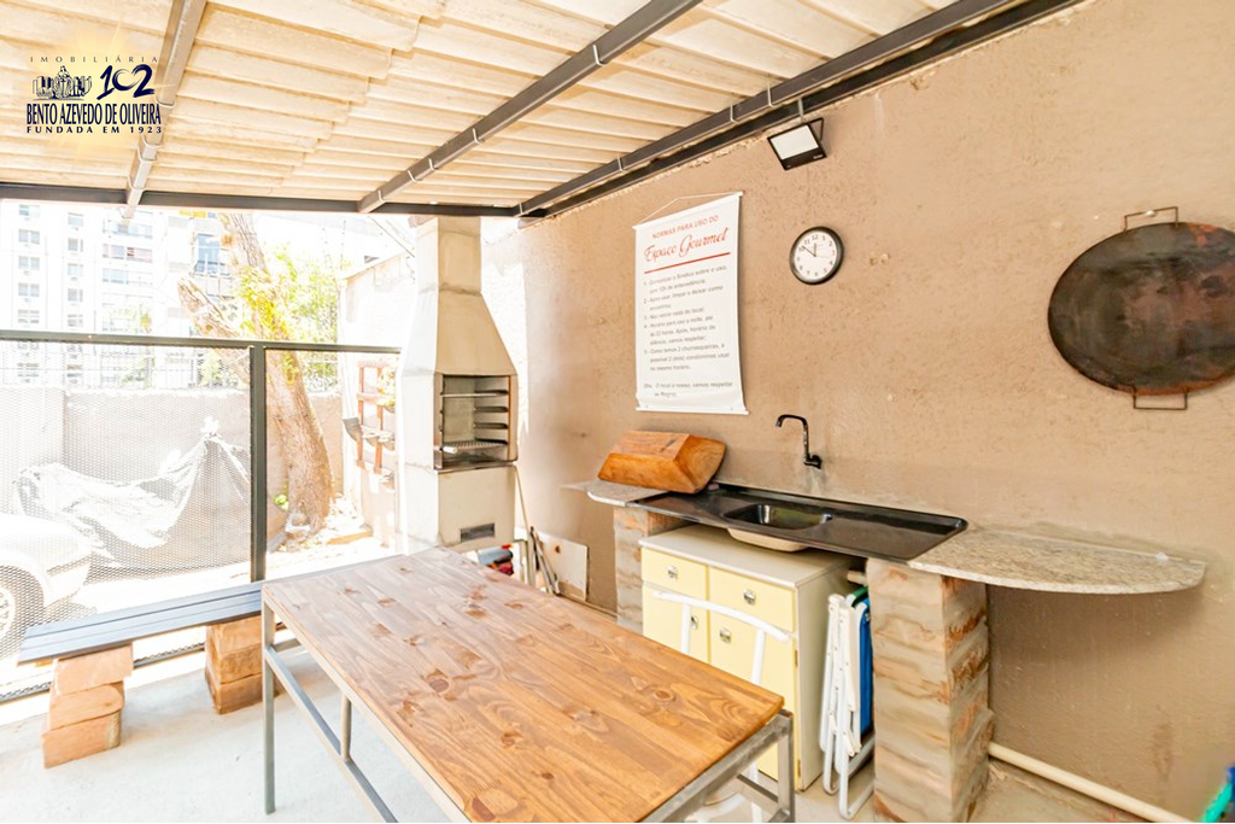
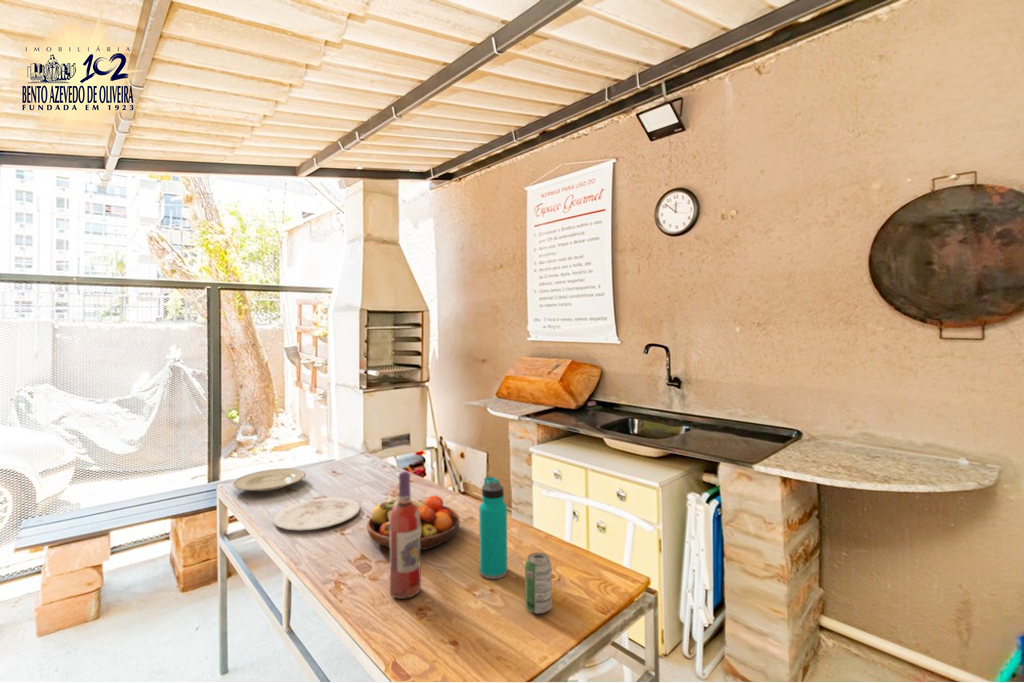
+ beverage can [524,552,553,615]
+ plate [273,496,361,531]
+ fruit bowl [366,495,461,551]
+ plate [232,468,307,493]
+ wine bottle [389,470,422,600]
+ water bottle [478,476,508,580]
